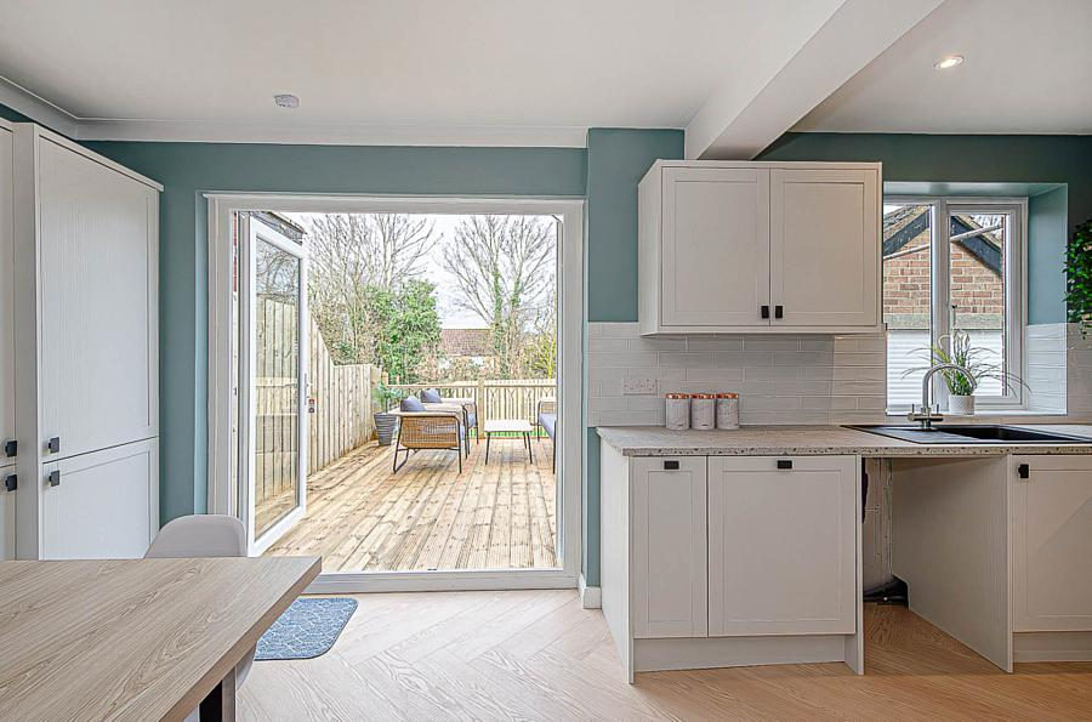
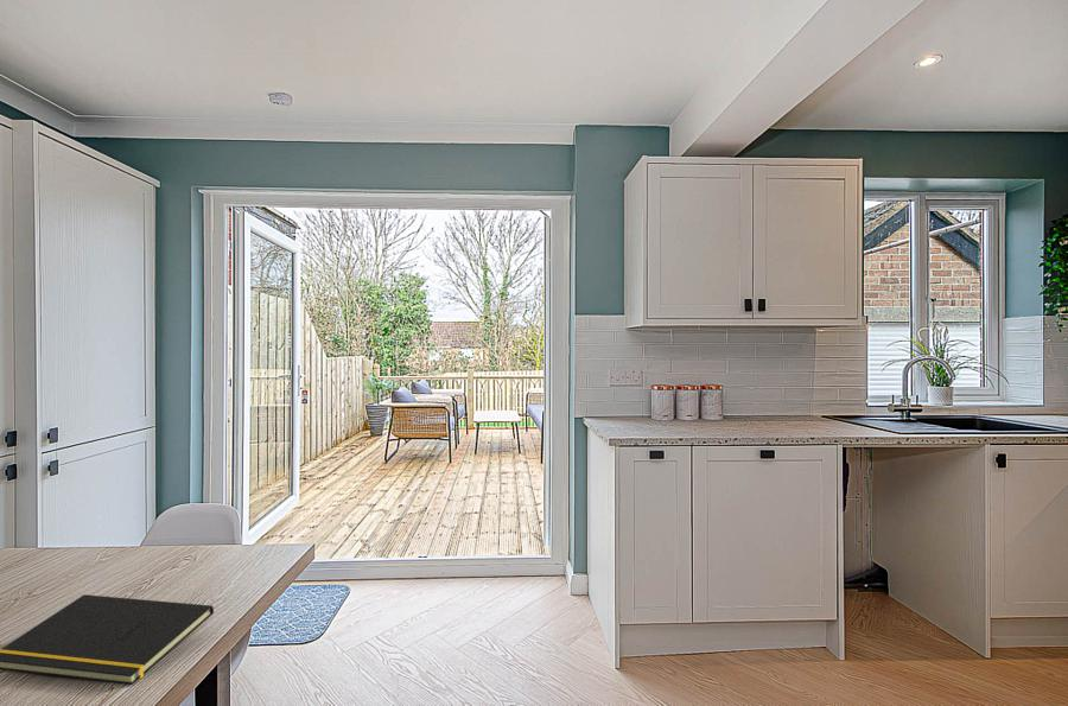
+ notepad [0,593,215,686]
